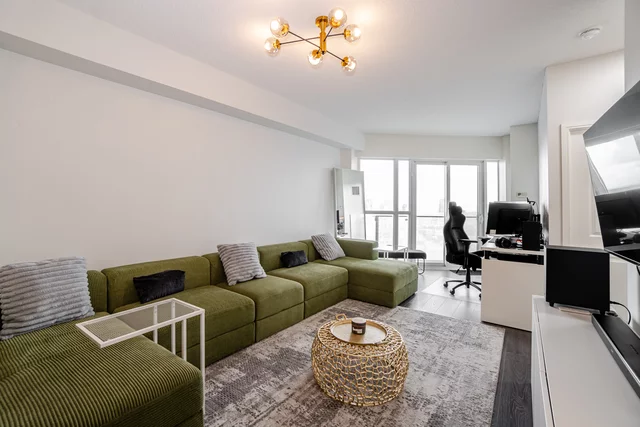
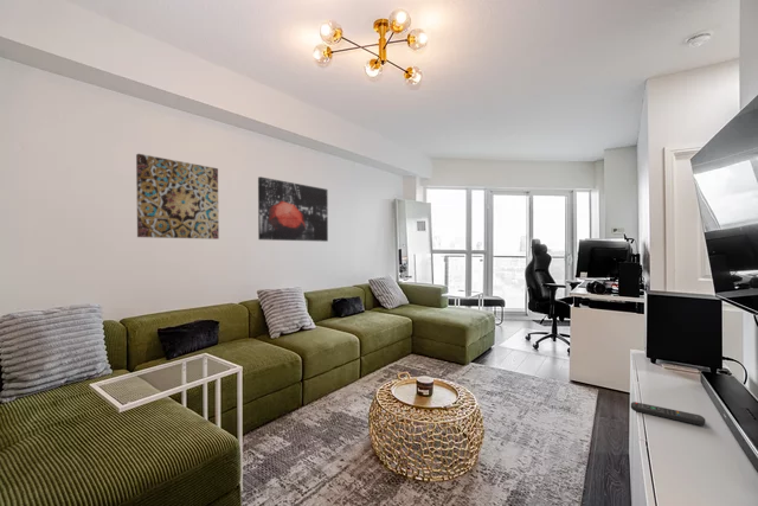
+ wall art [257,175,329,243]
+ remote control [630,401,706,427]
+ wall art [135,153,220,241]
